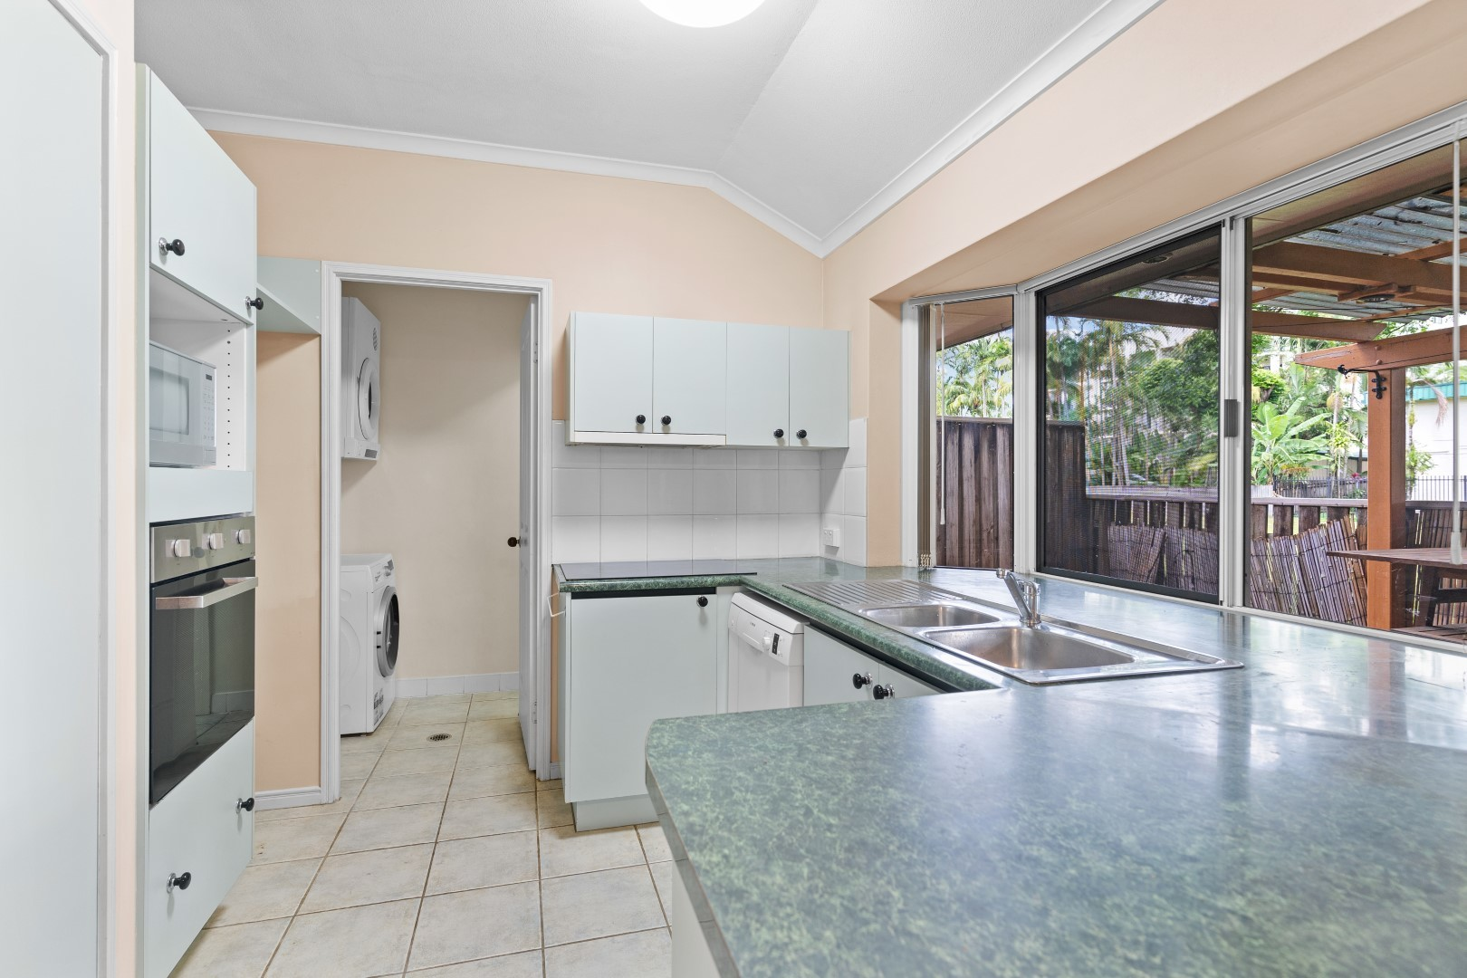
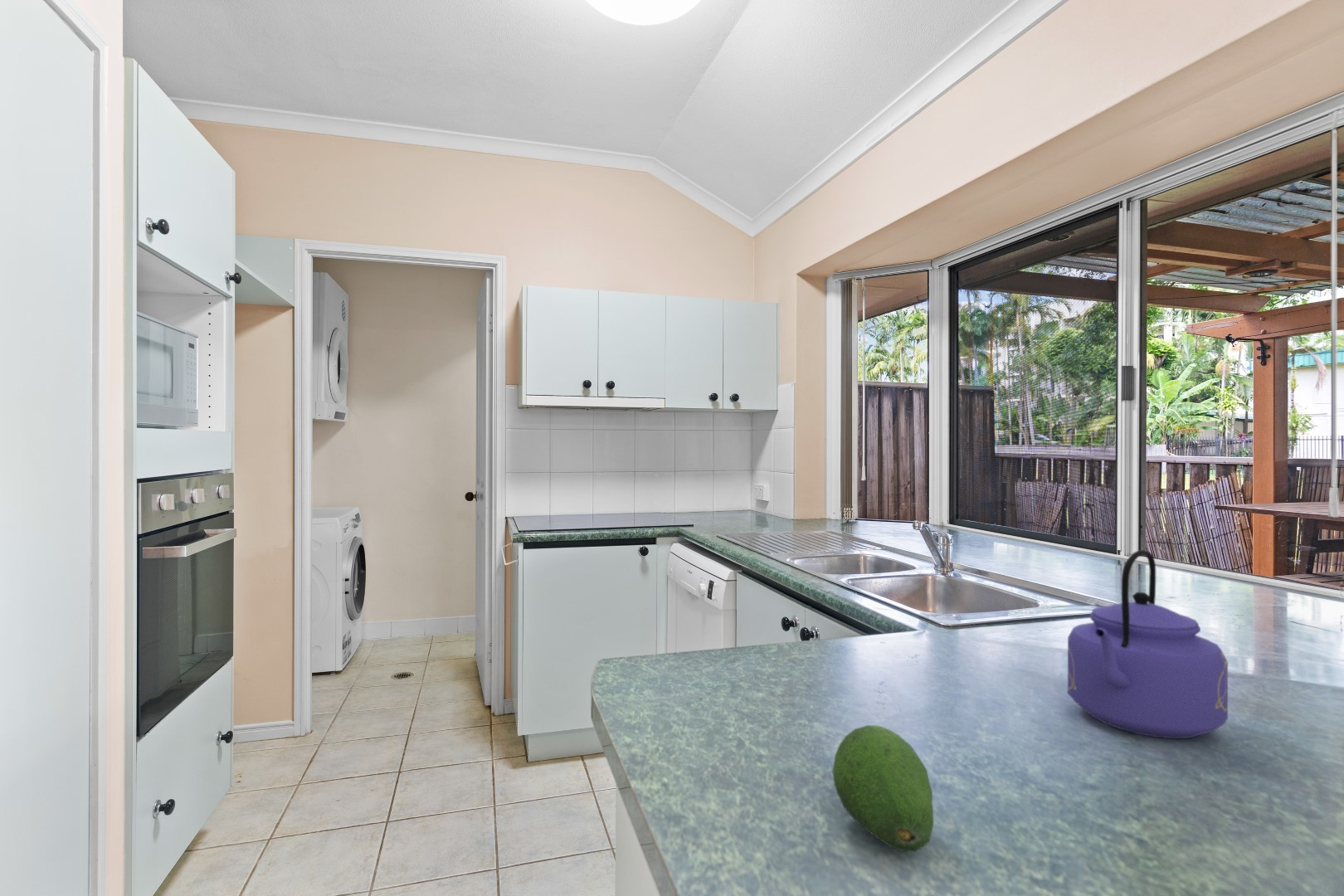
+ fruit [831,724,934,853]
+ kettle [1067,549,1229,739]
